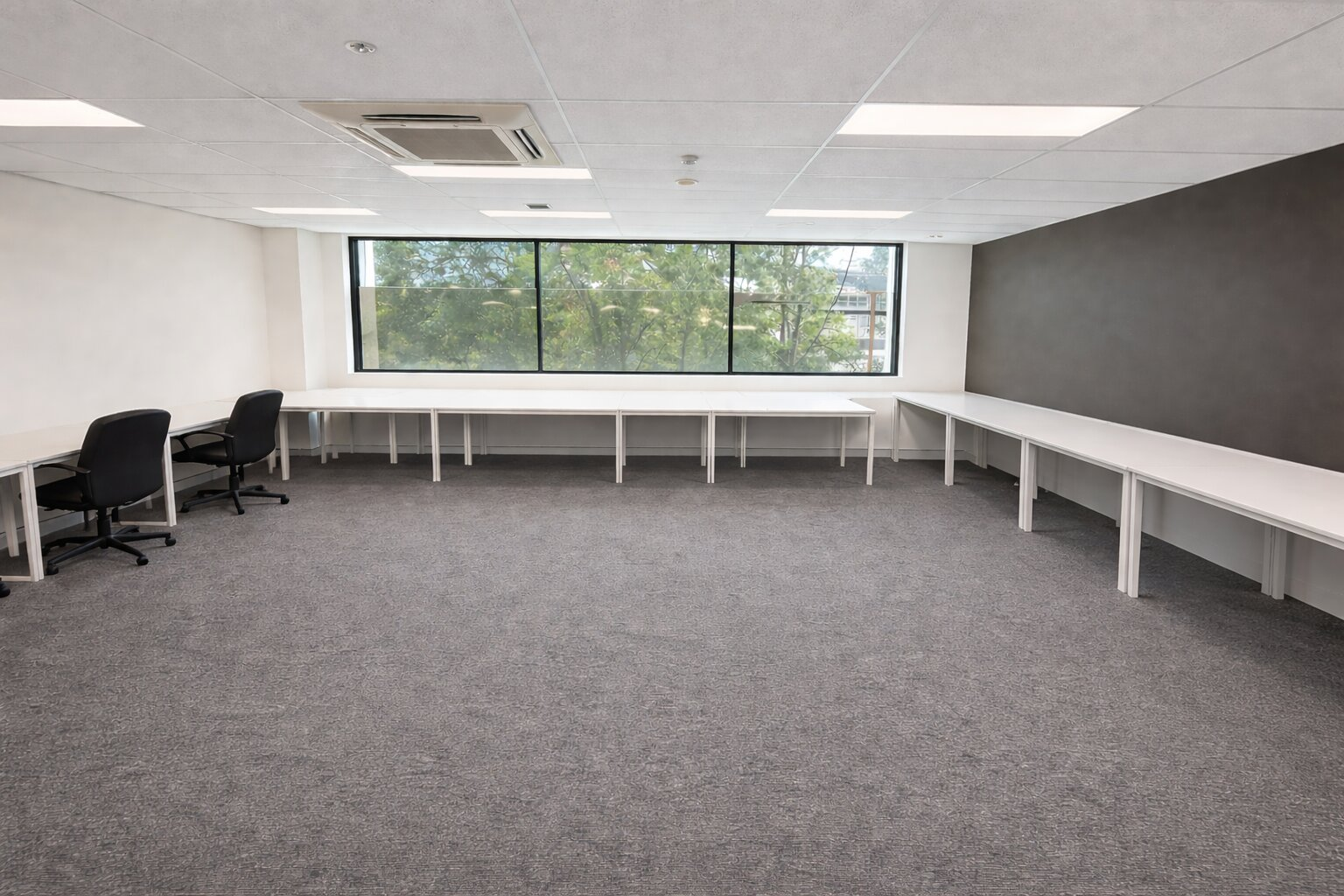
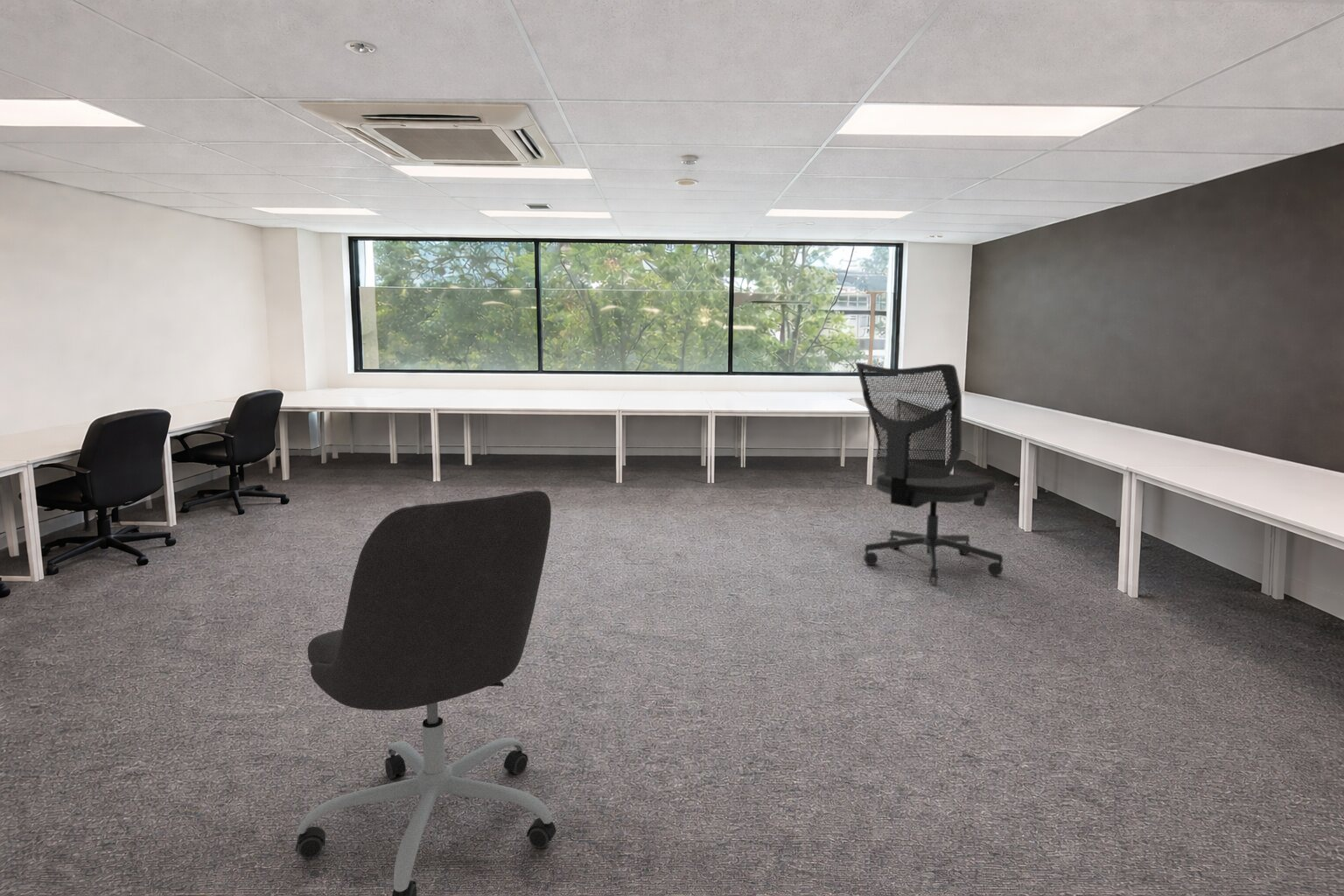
+ office chair [855,361,1005,584]
+ office chair [295,490,556,896]
